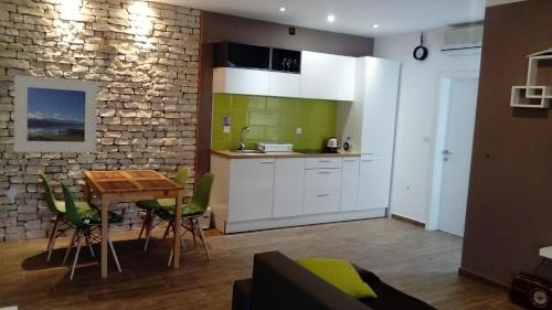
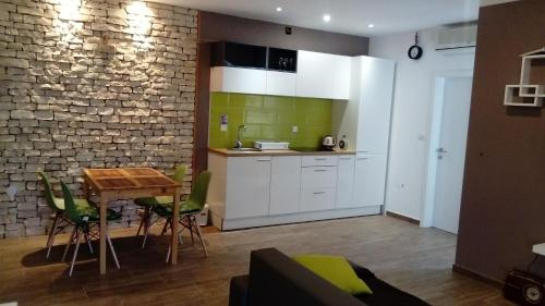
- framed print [13,74,98,153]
